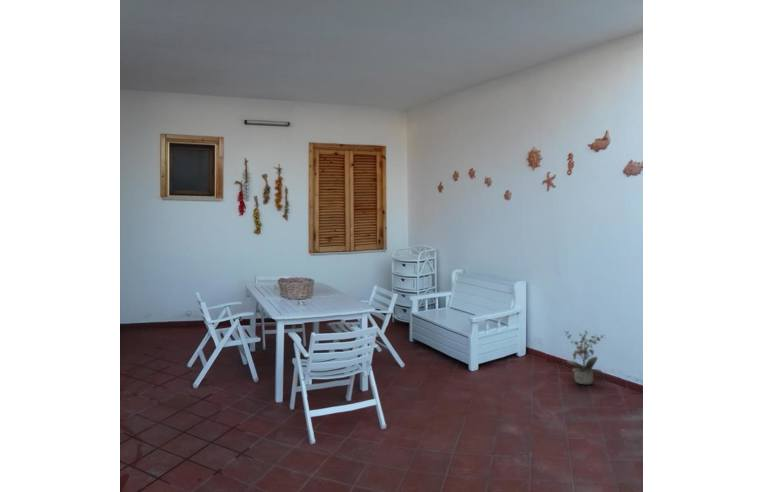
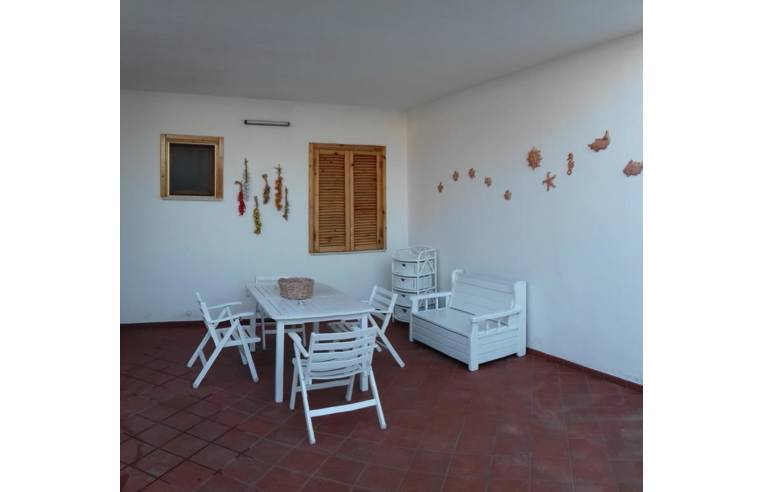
- potted plant [563,329,606,385]
